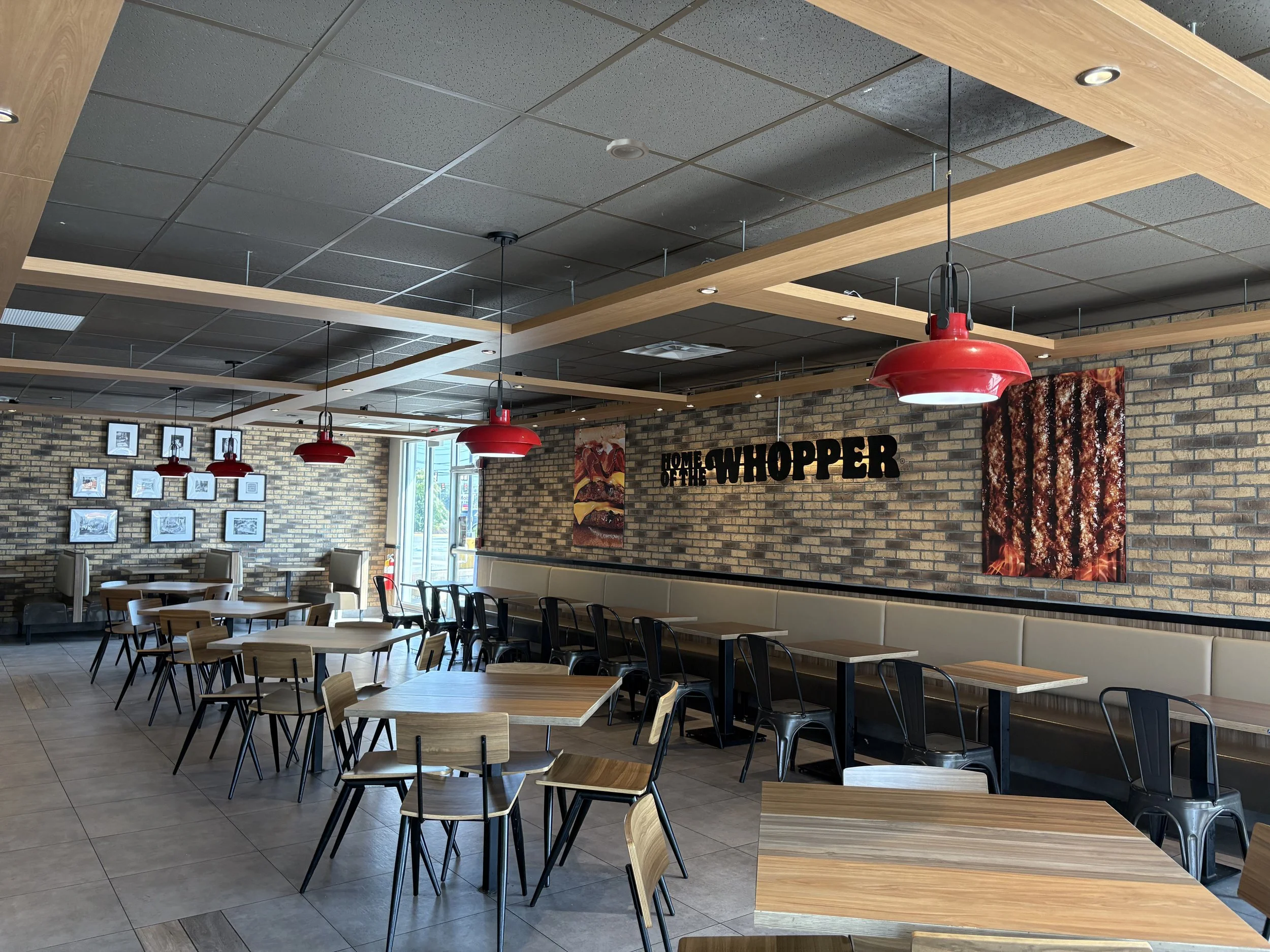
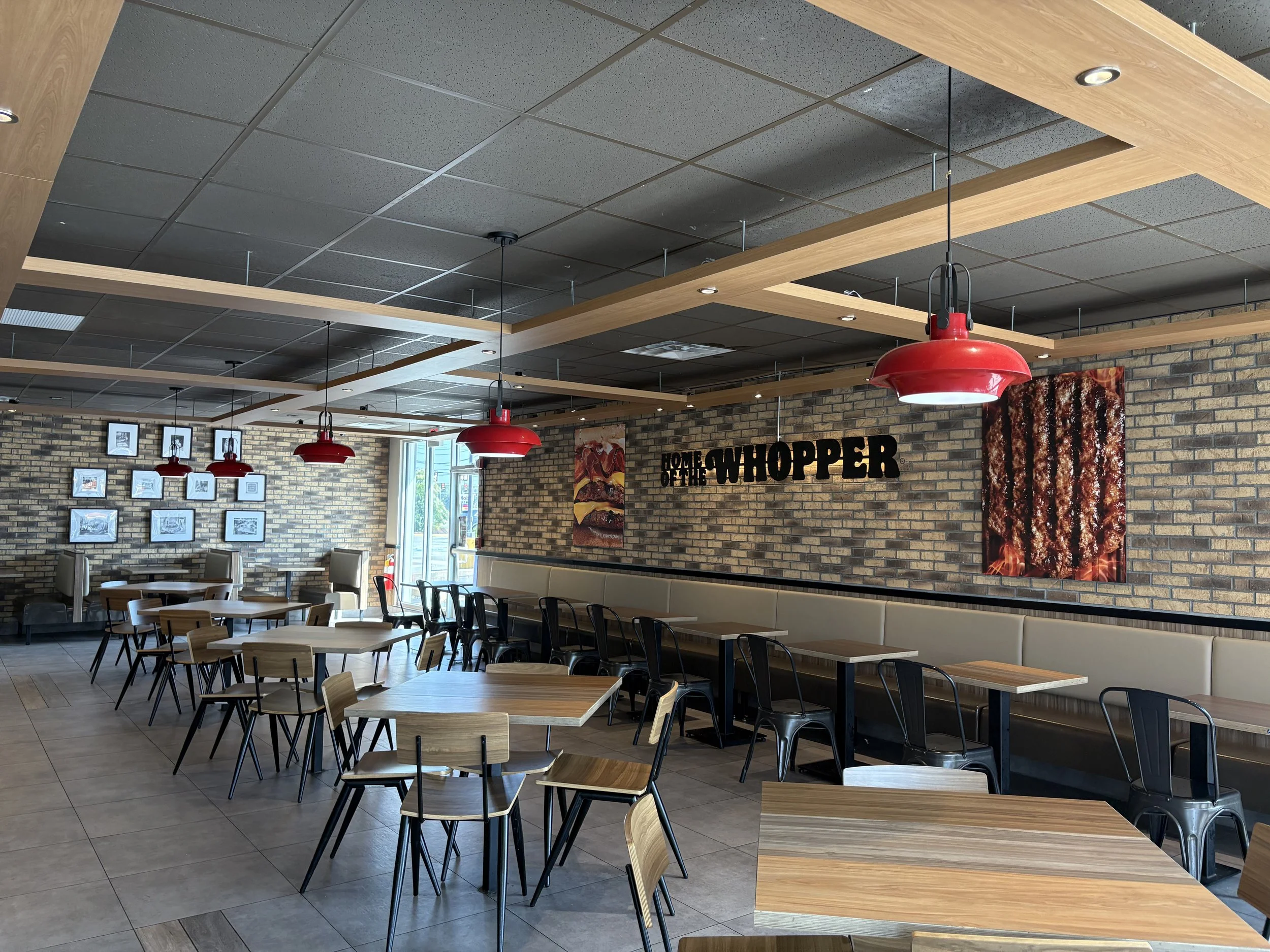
- smoke detector [606,138,649,161]
